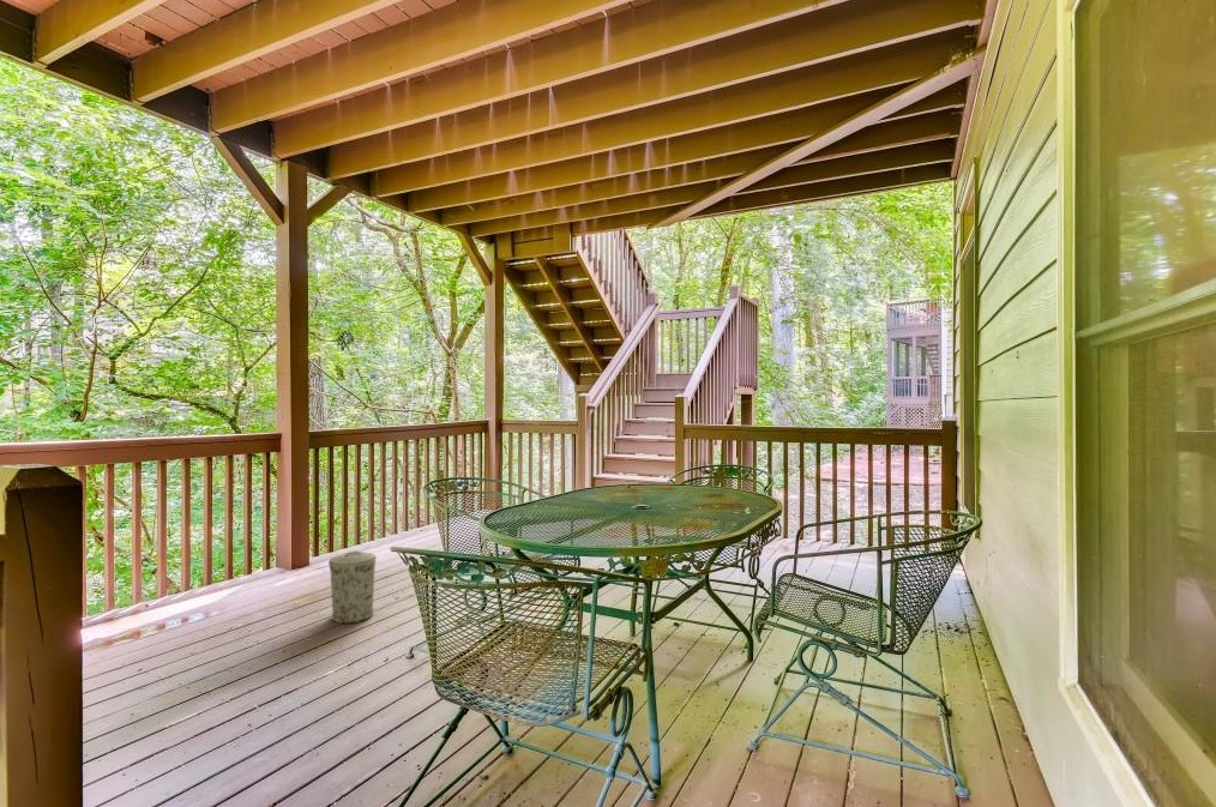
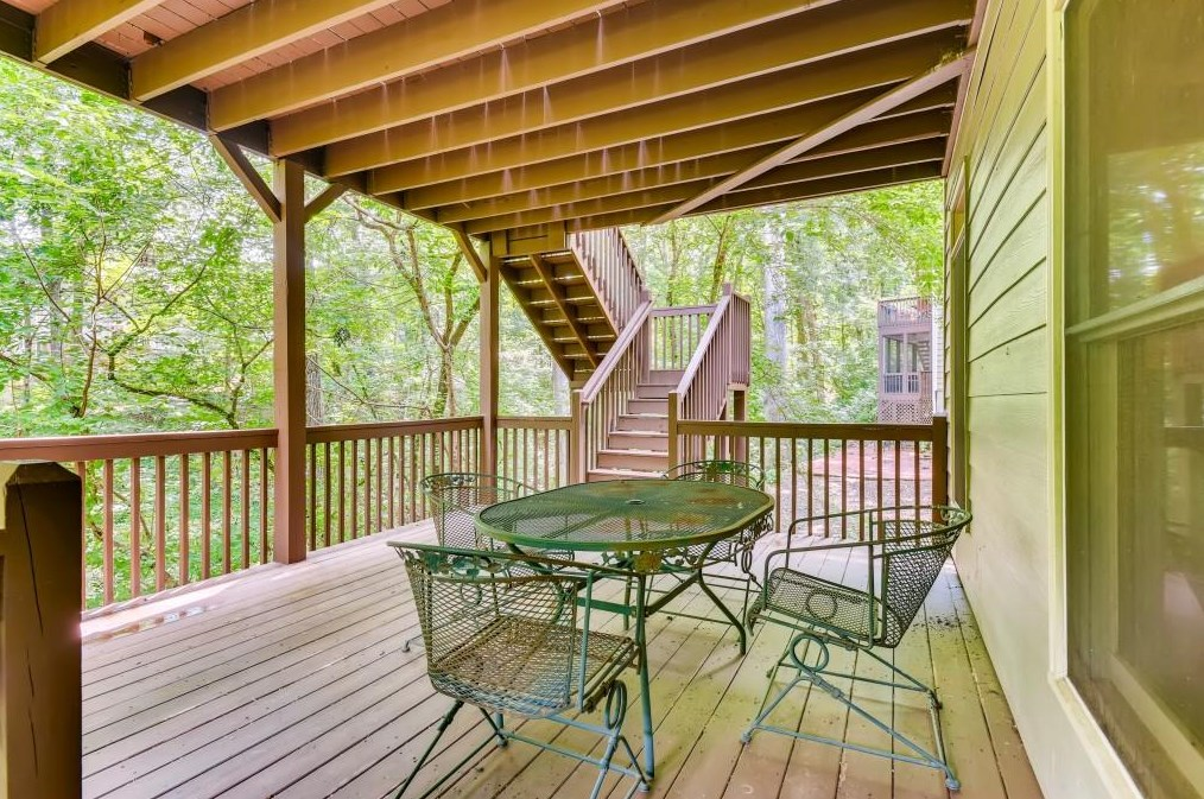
- trash can [327,550,378,625]
